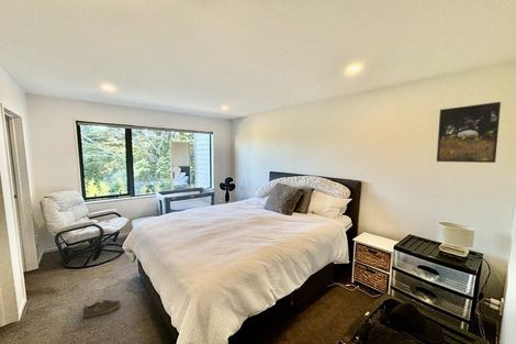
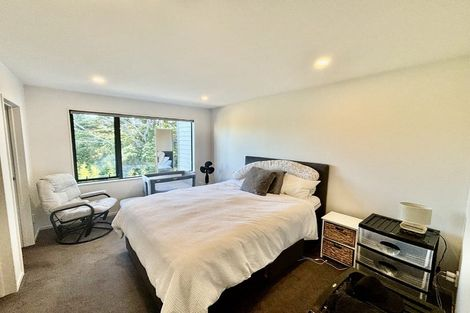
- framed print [436,101,502,164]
- sneaker [82,299,122,319]
